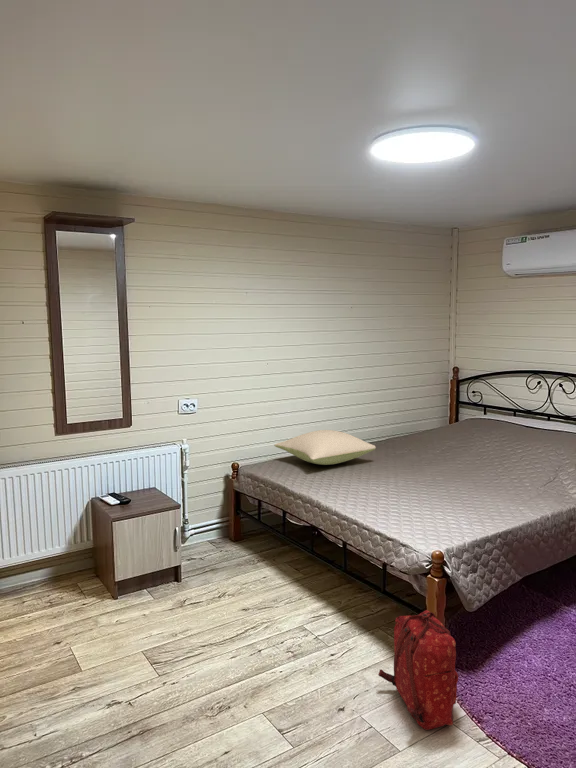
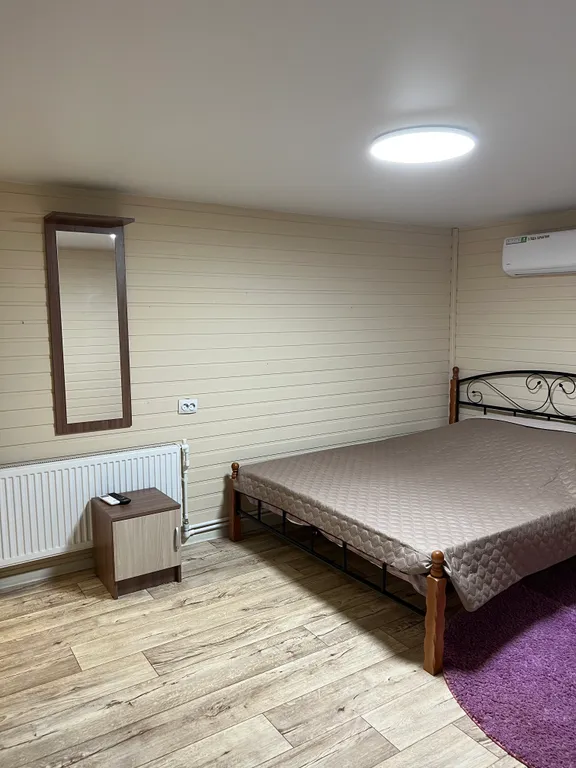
- pillow [273,429,377,466]
- backpack [378,609,459,731]
